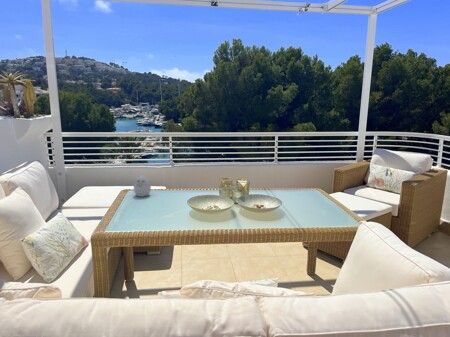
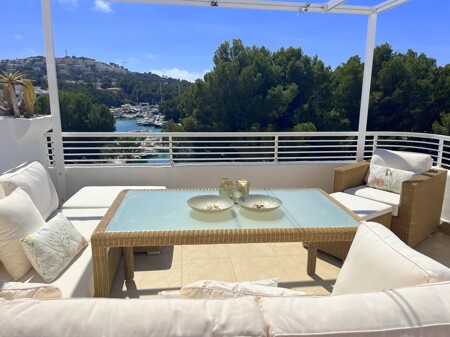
- decorative egg [133,174,152,198]
